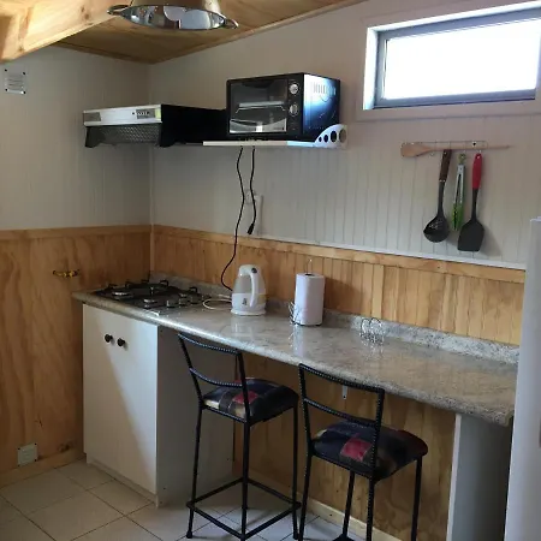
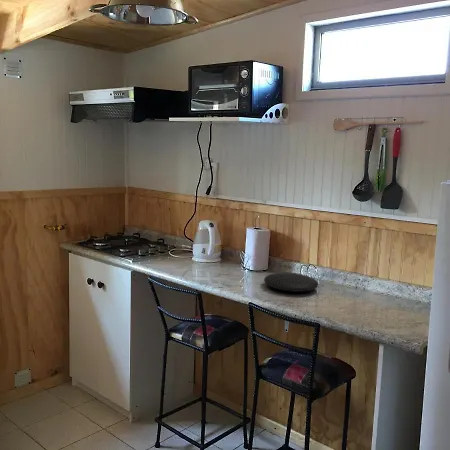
+ plate [263,272,319,293]
